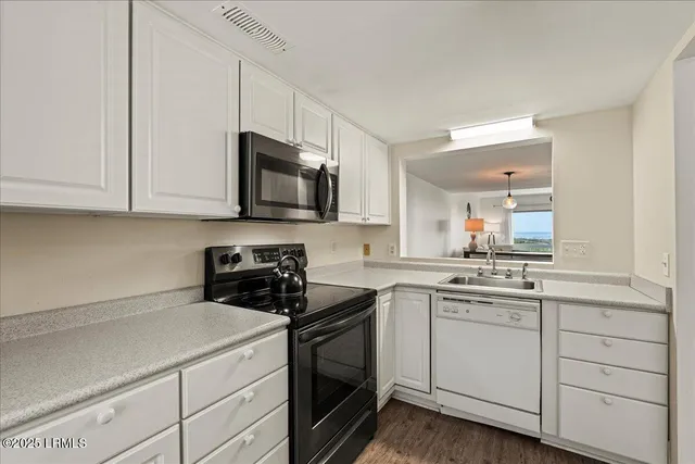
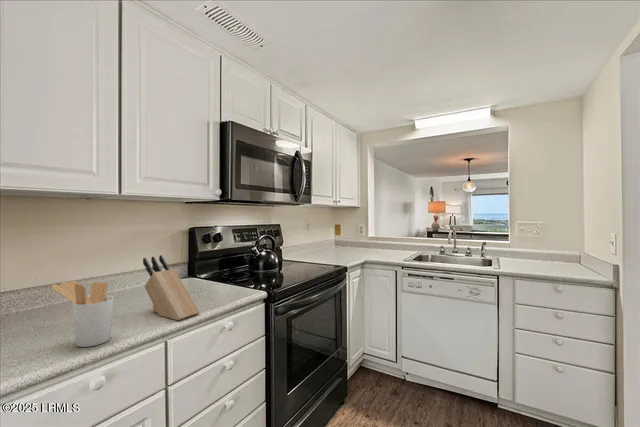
+ utensil holder [51,280,115,348]
+ knife block [142,254,200,321]
